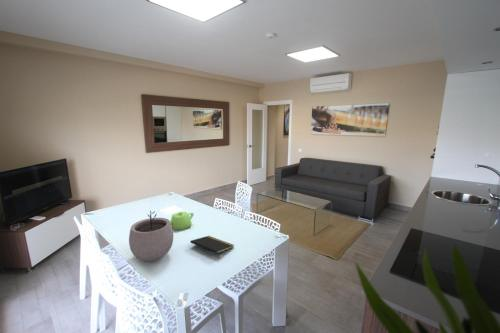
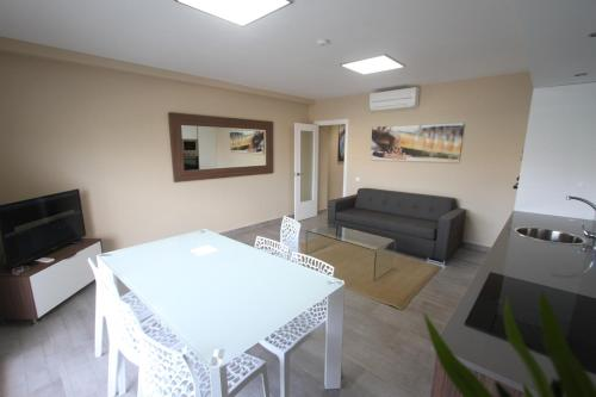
- notepad [189,235,235,260]
- plant pot [128,210,174,262]
- teapot [168,211,195,231]
